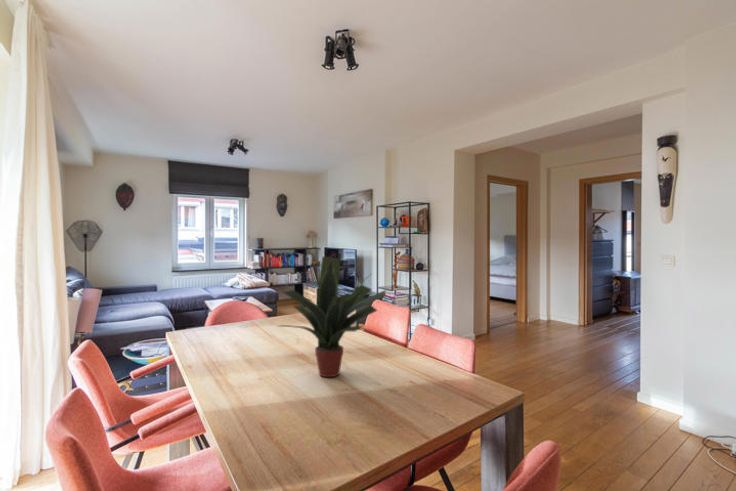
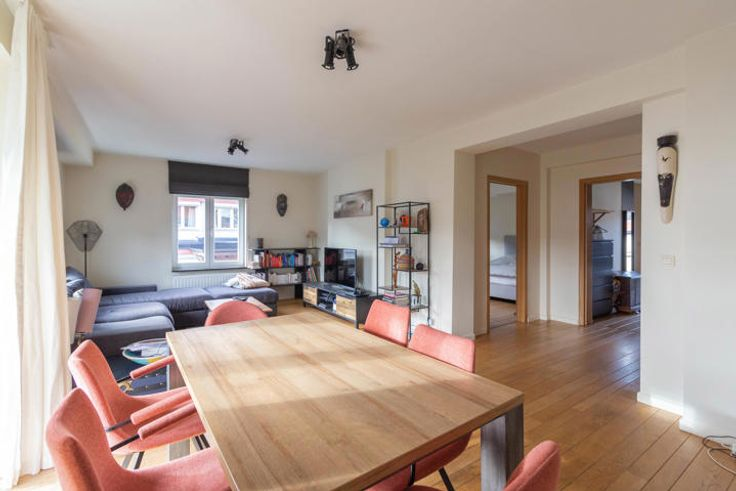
- potted plant [278,255,387,378]
